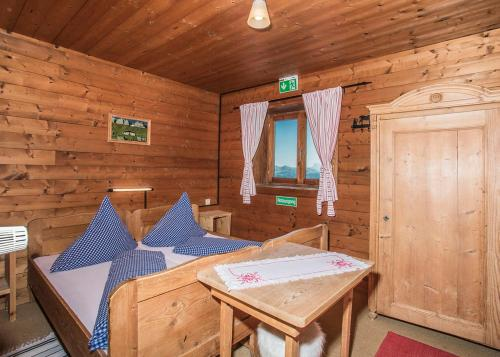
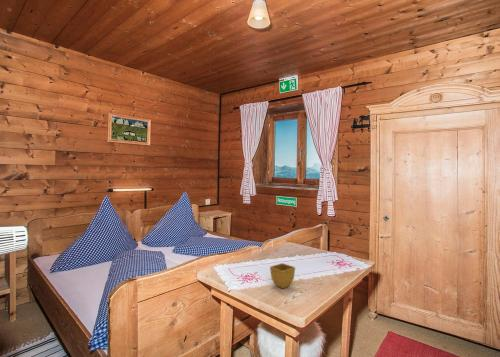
+ flower pot [269,262,296,289]
